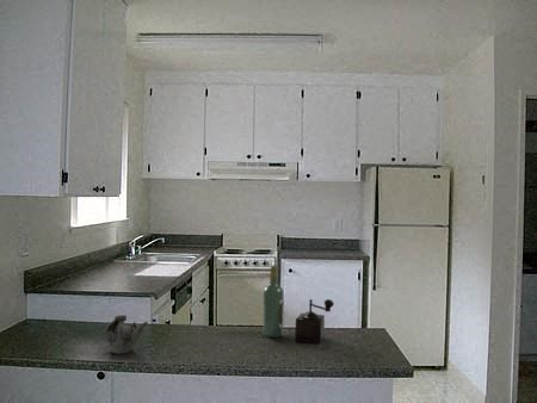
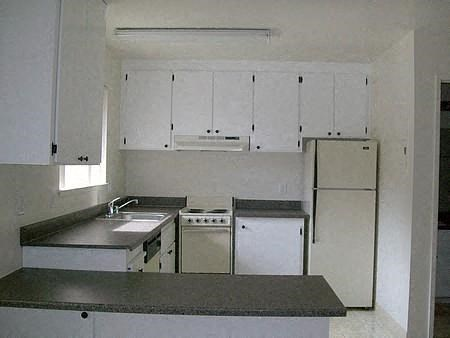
- teapot [104,314,149,354]
- wine bottle [263,264,285,339]
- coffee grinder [294,298,335,345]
